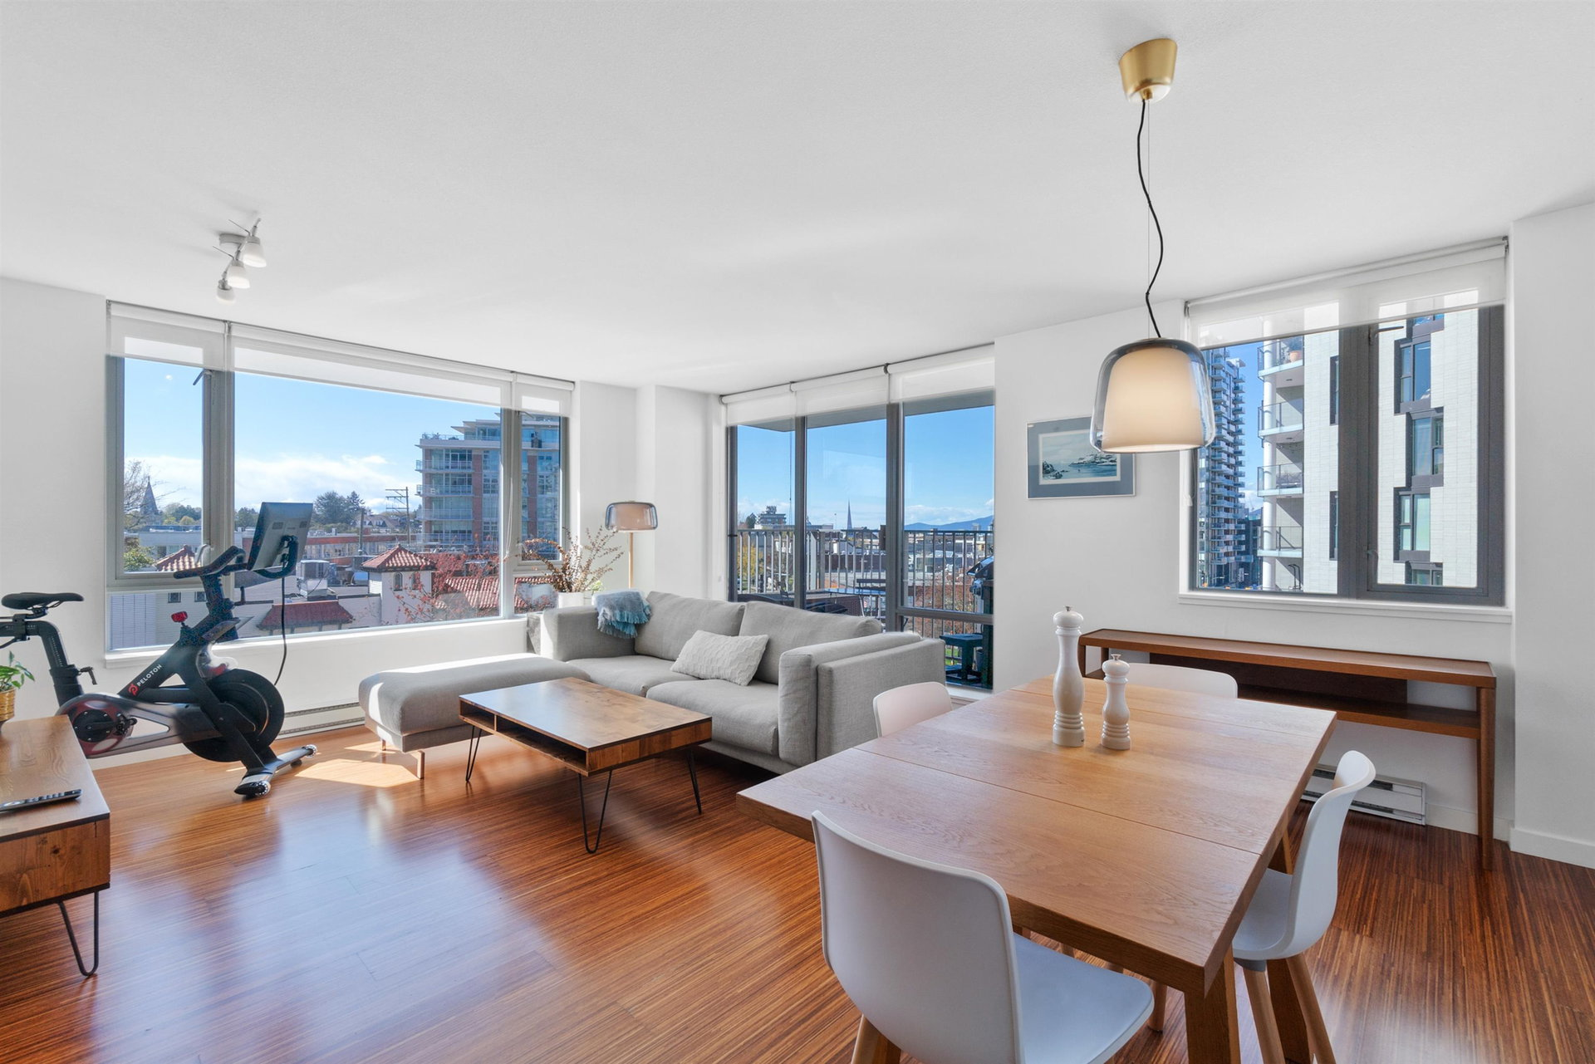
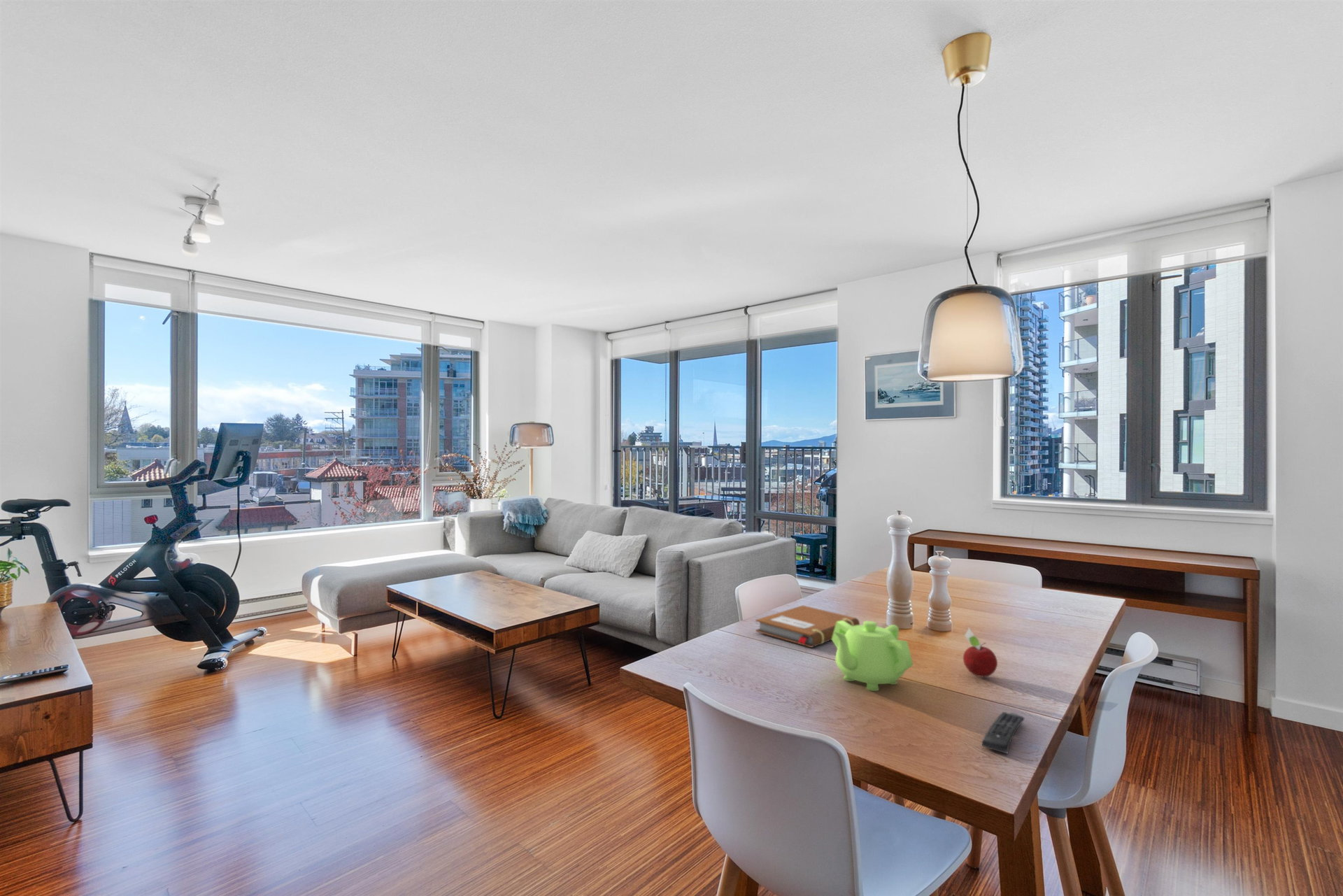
+ notebook [755,604,860,648]
+ teapot [832,620,914,692]
+ remote control [981,711,1025,754]
+ fruit [962,627,998,678]
